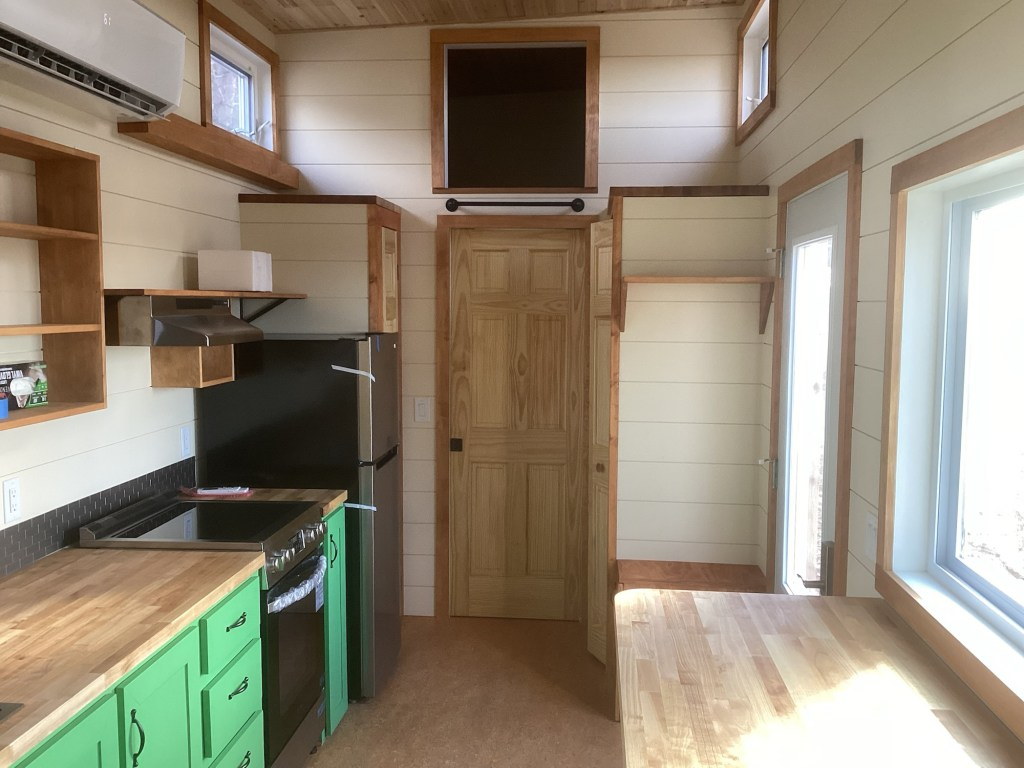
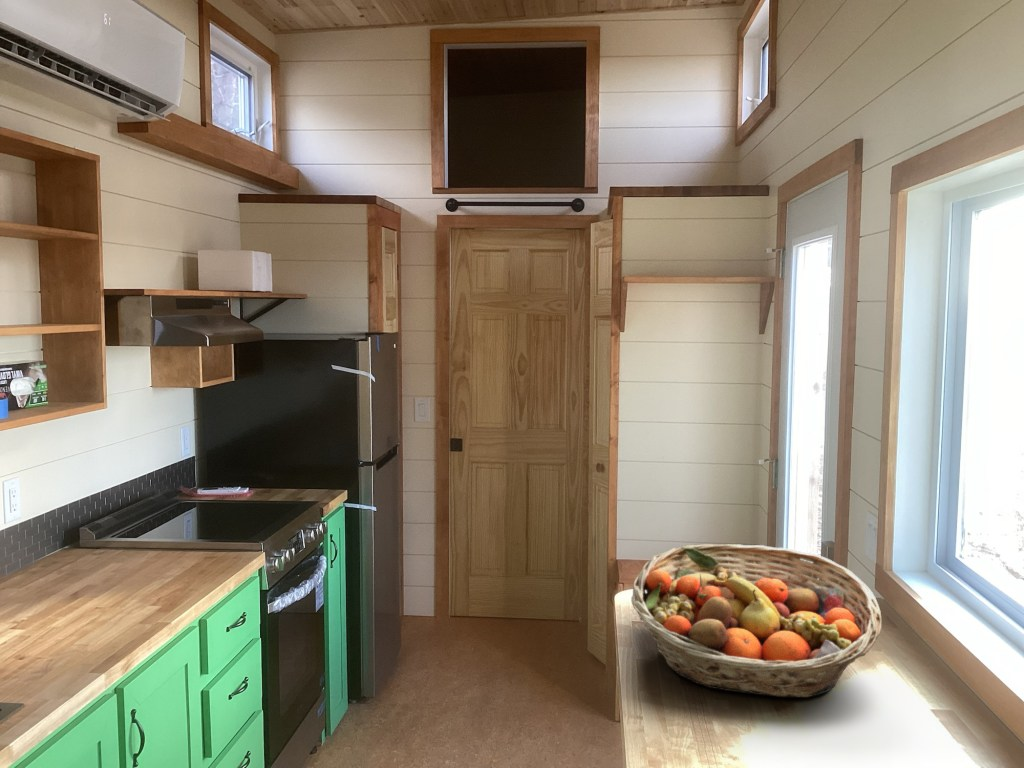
+ fruit basket [631,543,883,699]
